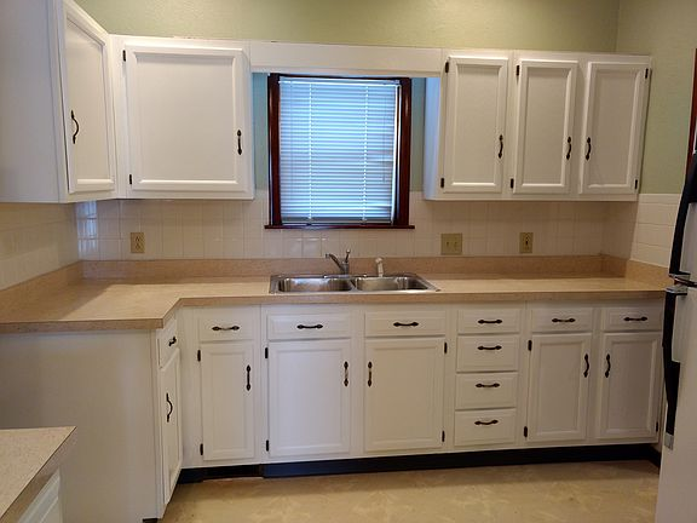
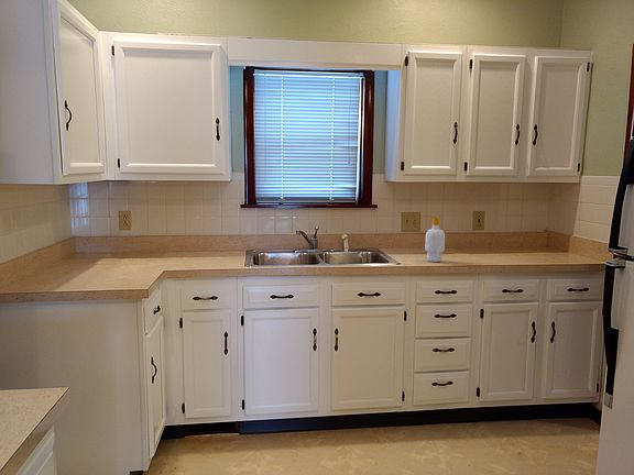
+ soap bottle [424,216,446,263]
